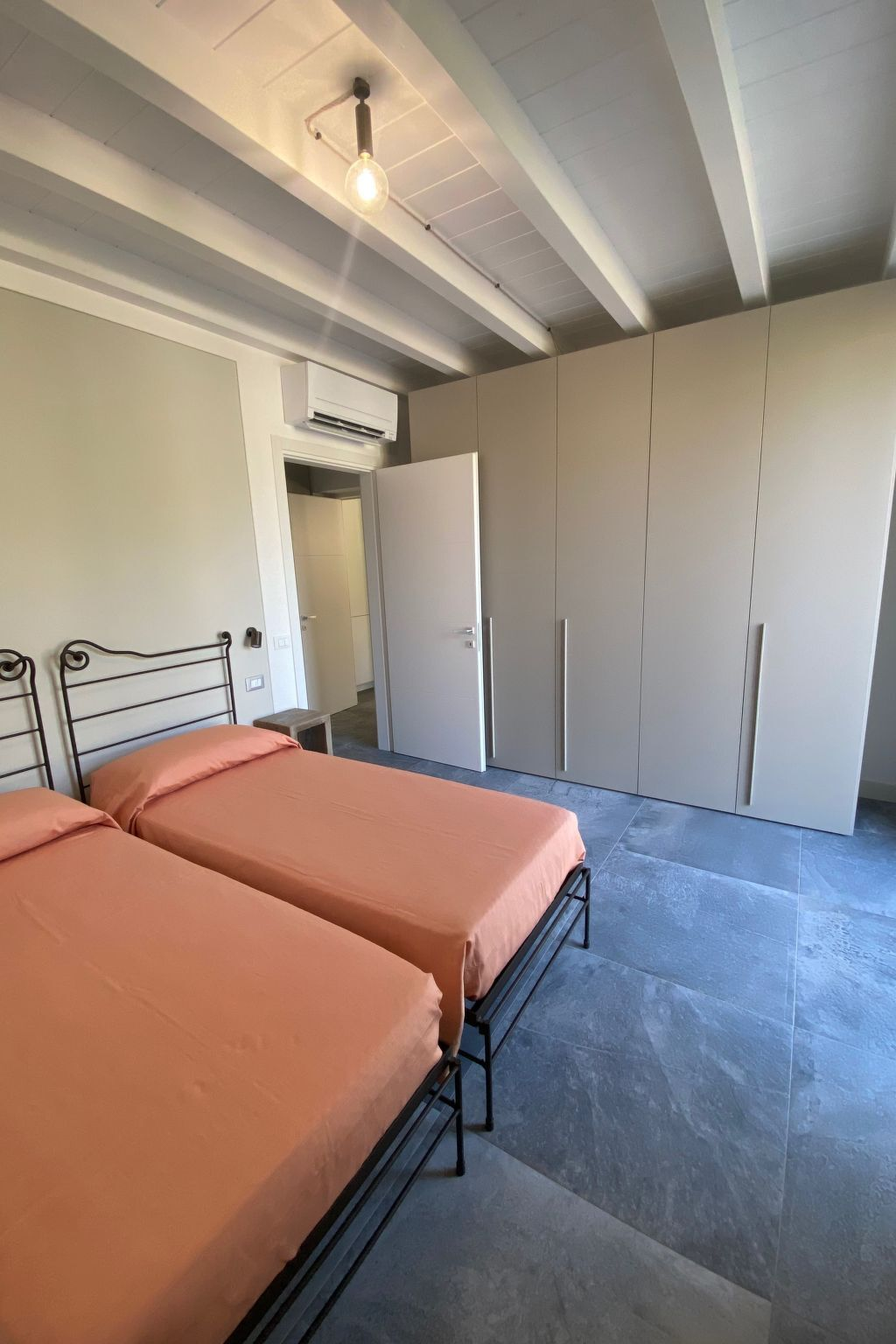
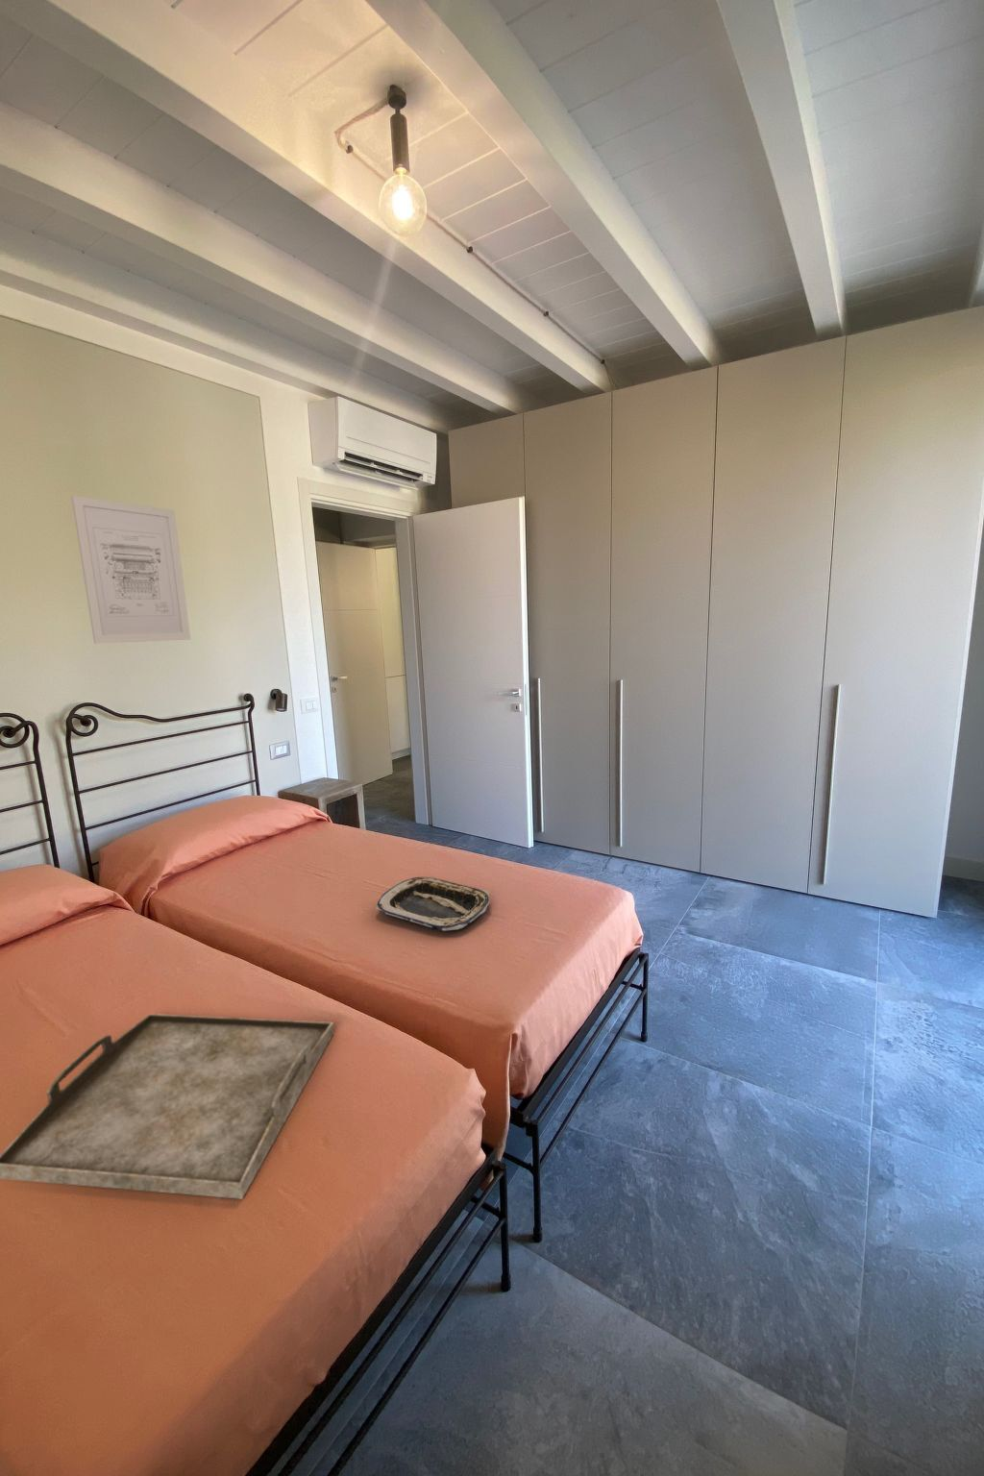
+ wall art [70,495,191,645]
+ tray [374,876,490,931]
+ serving tray [0,1013,335,1200]
